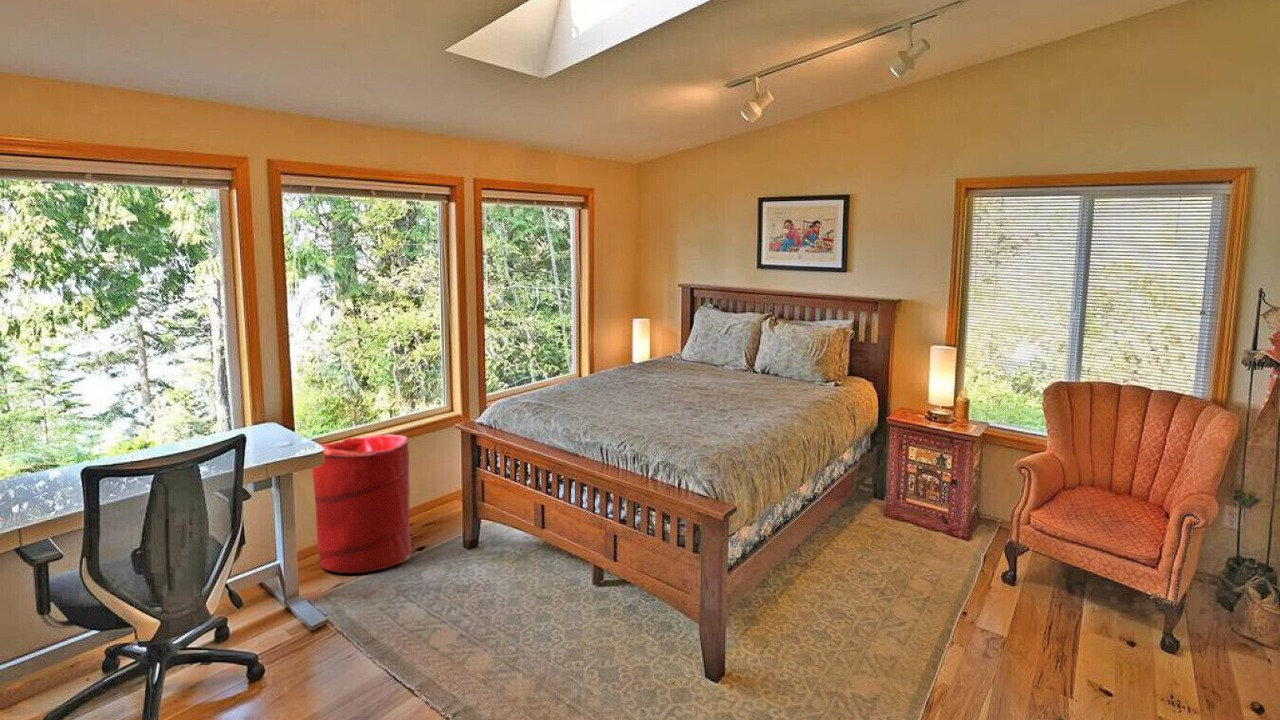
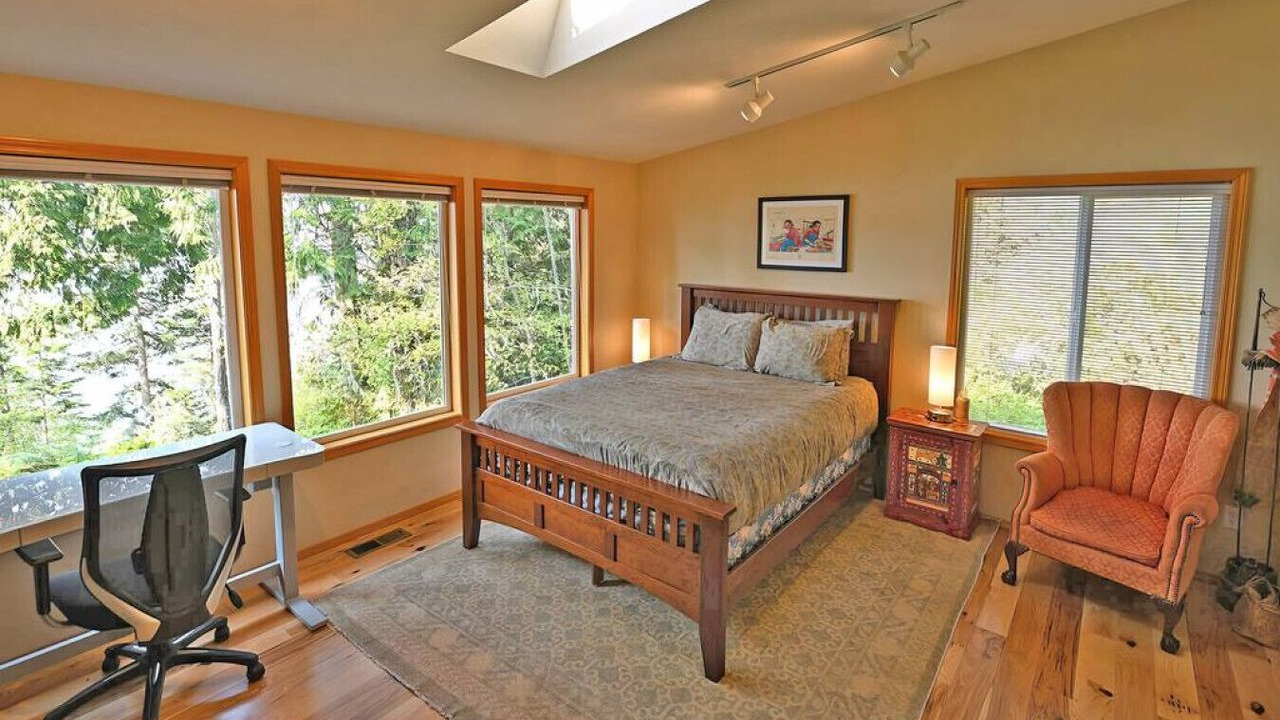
- laundry hamper [312,433,413,574]
